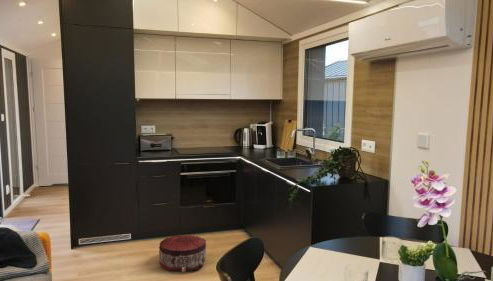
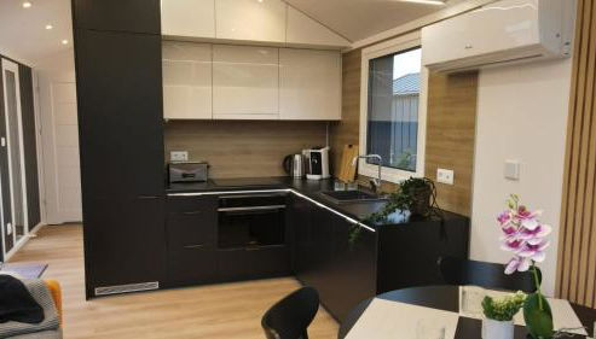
- pouf [158,234,207,273]
